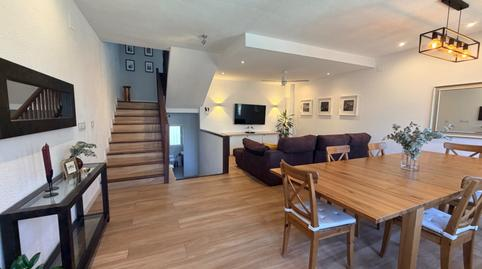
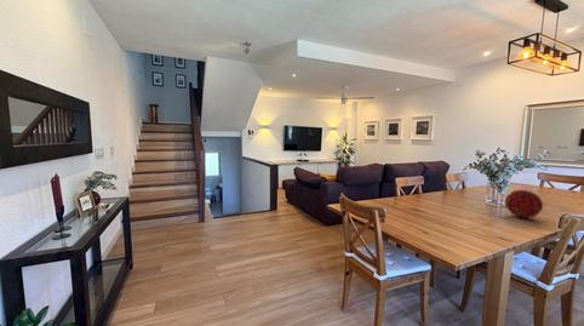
+ decorative orb [504,189,544,219]
